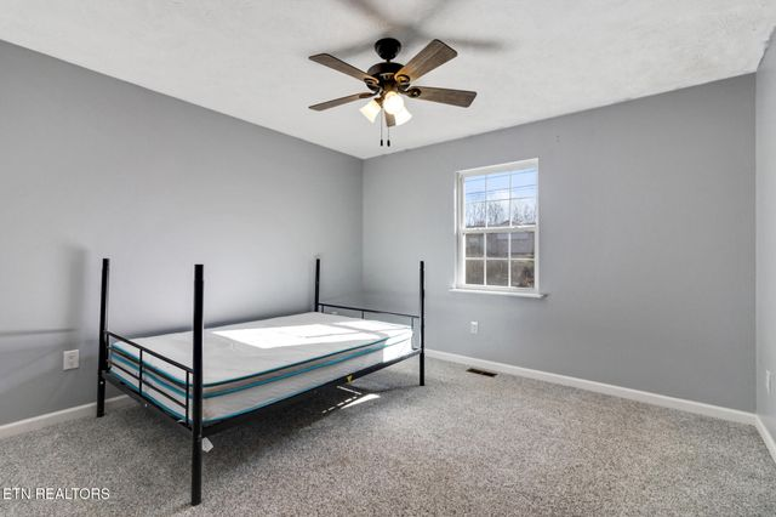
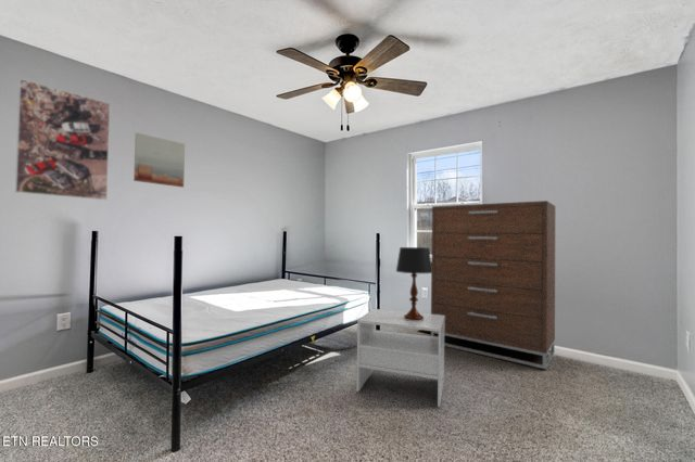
+ nightstand [355,308,445,408]
+ wall art [132,131,186,189]
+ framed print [14,77,111,201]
+ table lamp [395,246,432,321]
+ dresser [430,200,556,370]
